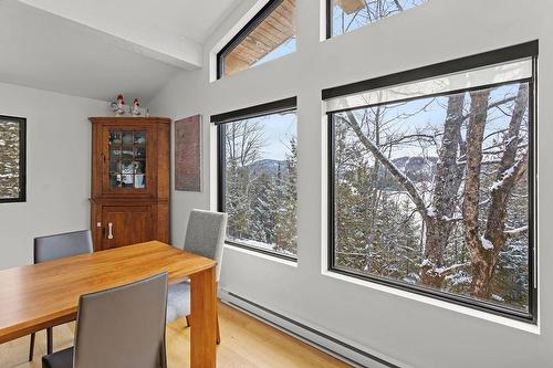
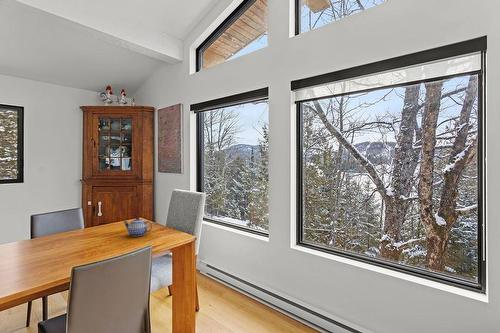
+ teapot [123,216,153,238]
